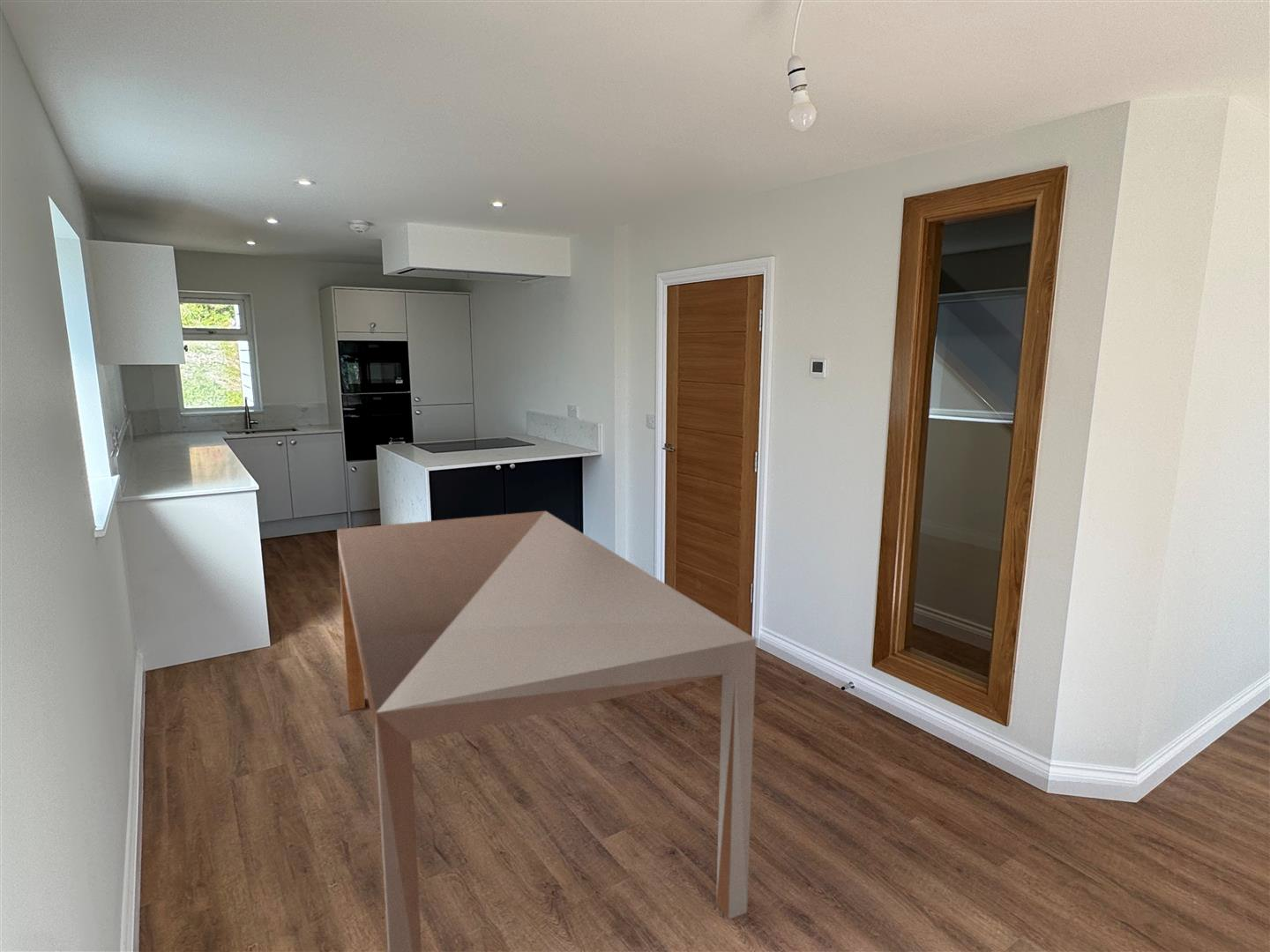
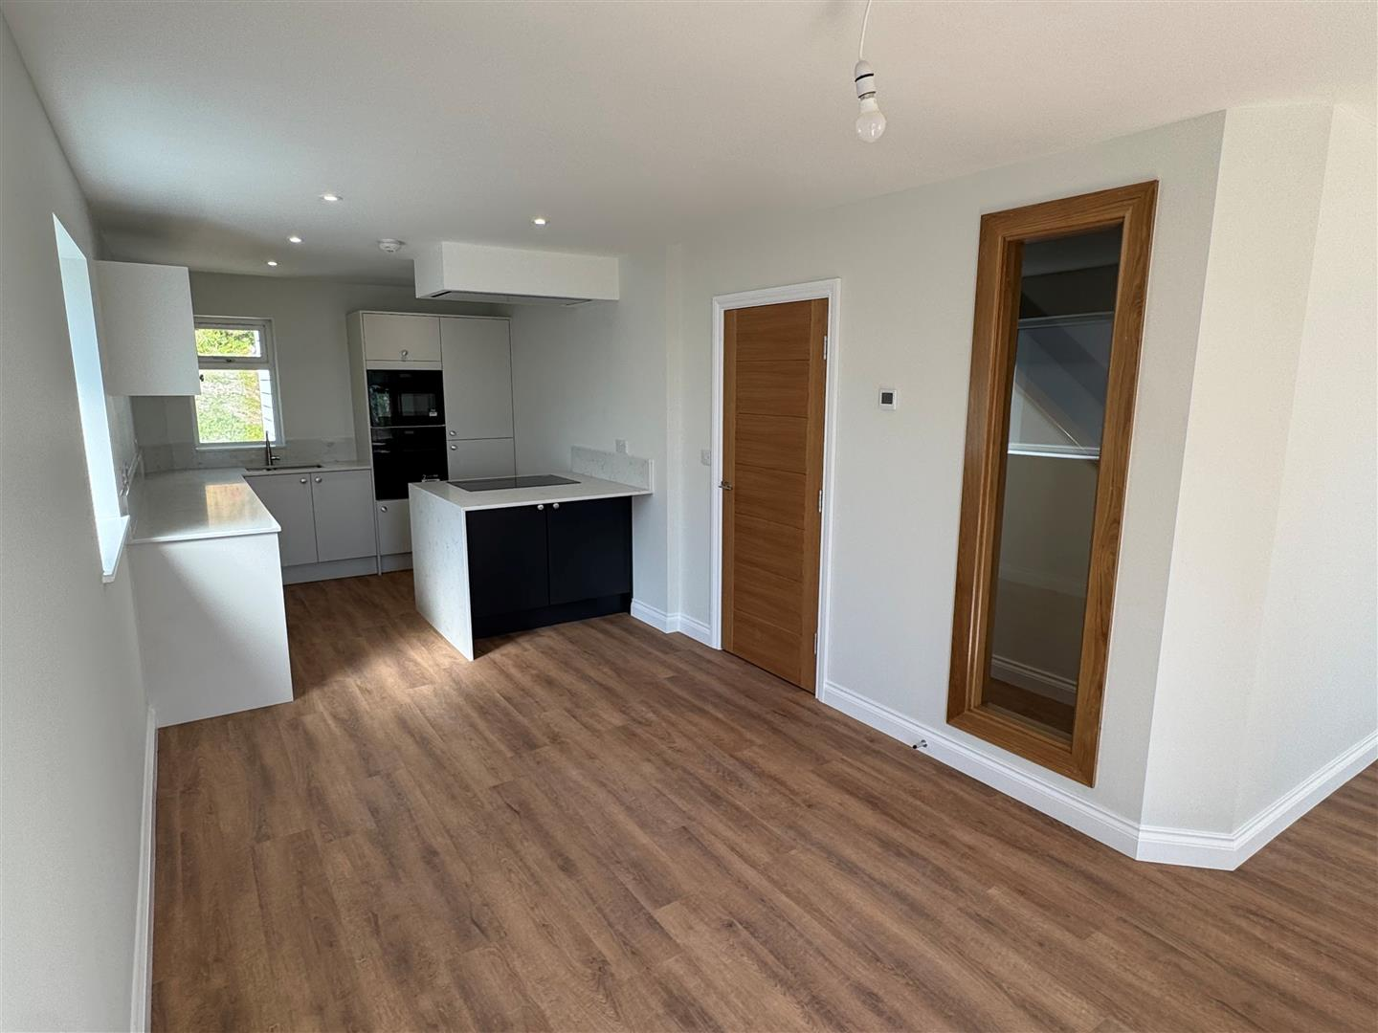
- table [336,510,758,952]
